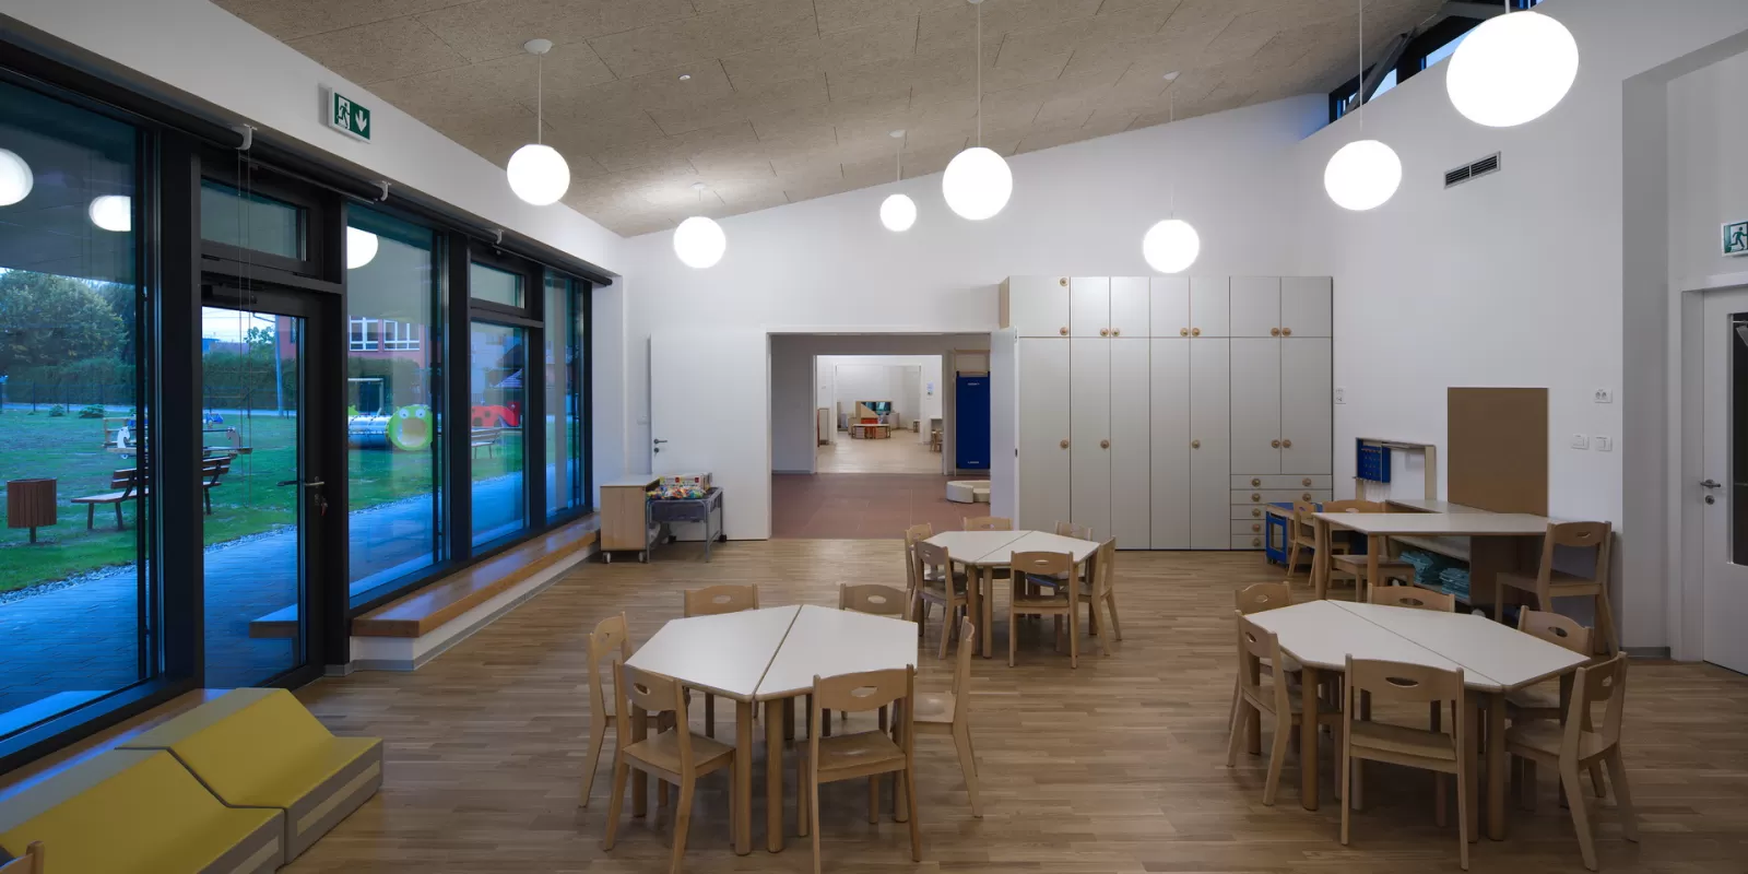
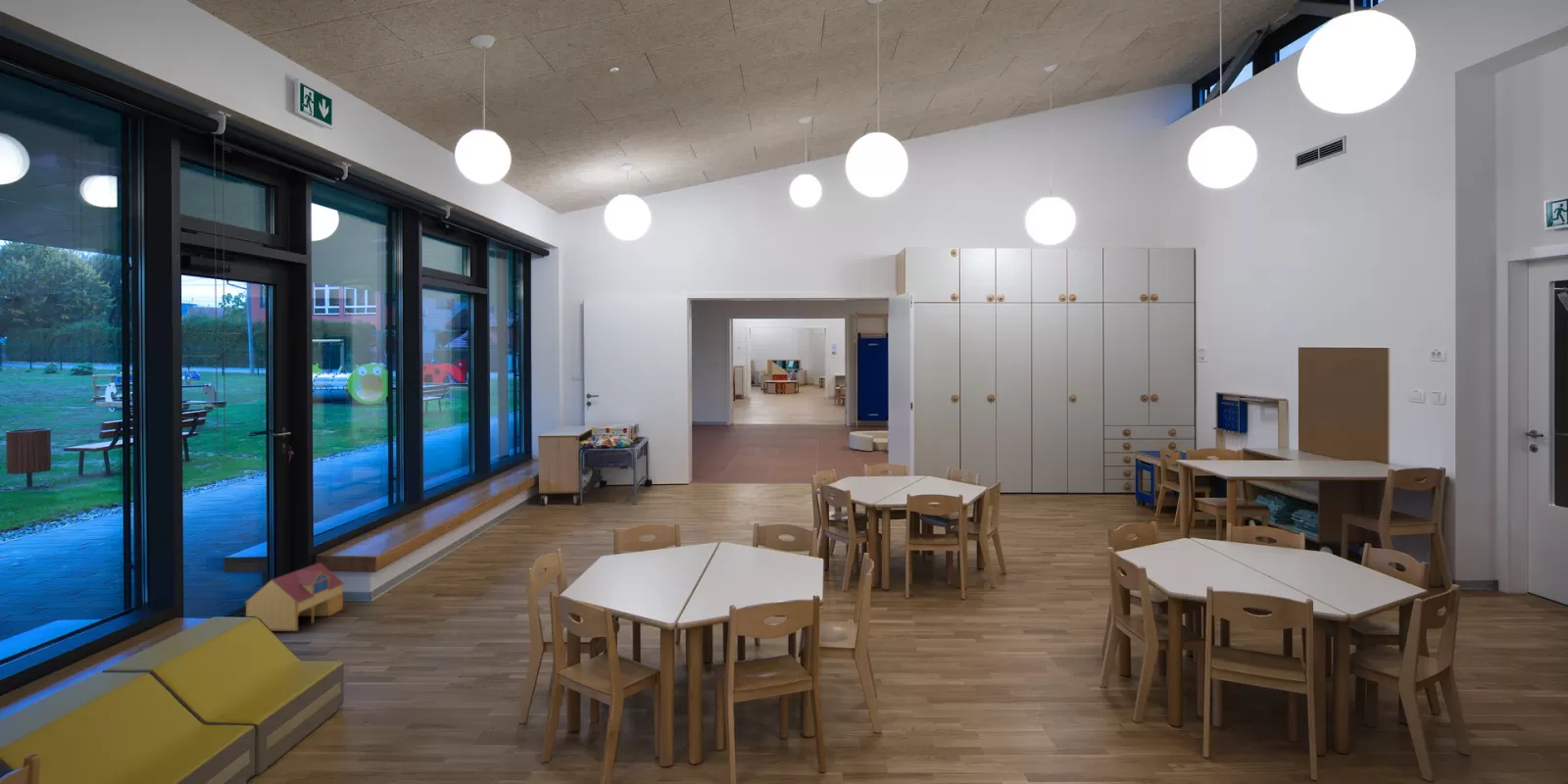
+ toy house [244,562,345,632]
